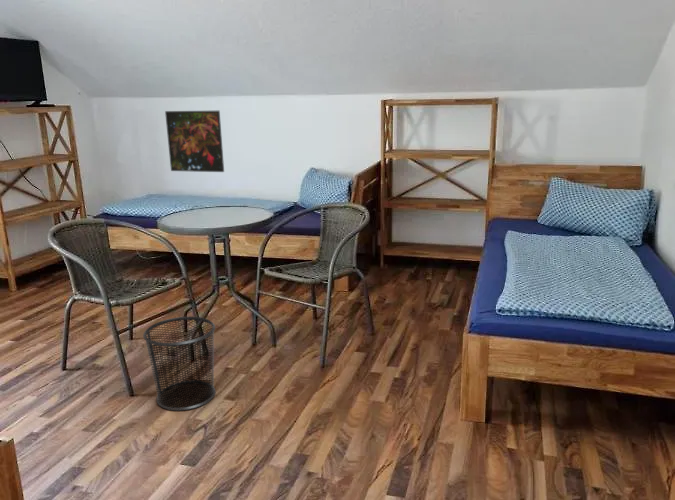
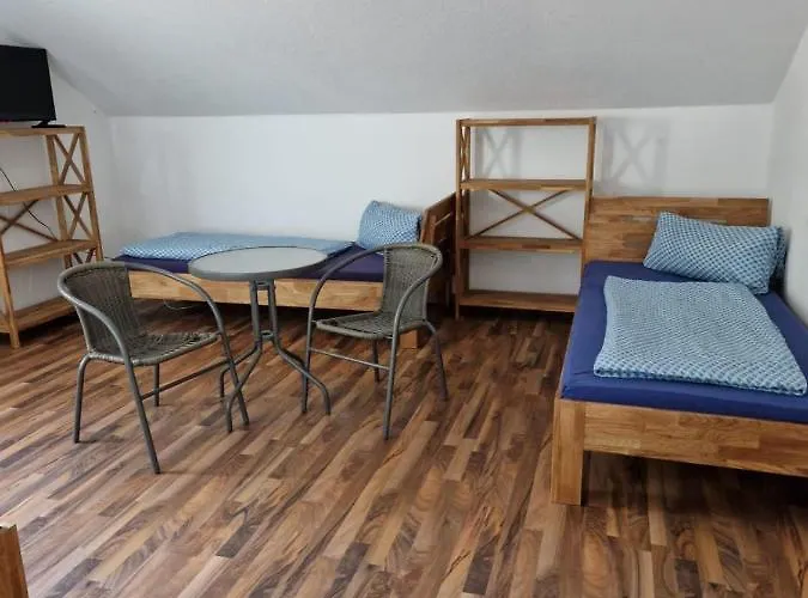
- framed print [164,110,225,173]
- waste bin [142,316,217,412]
